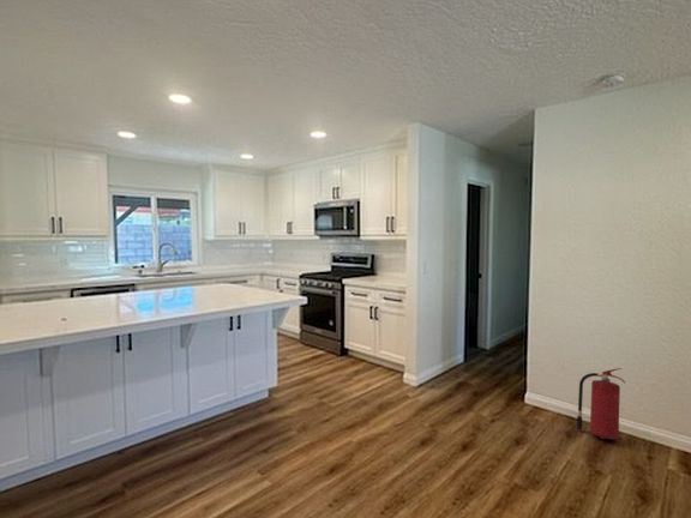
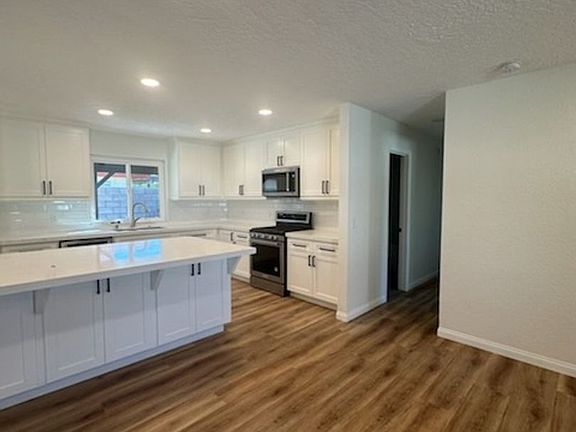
- fire extinguisher [575,367,626,441]
